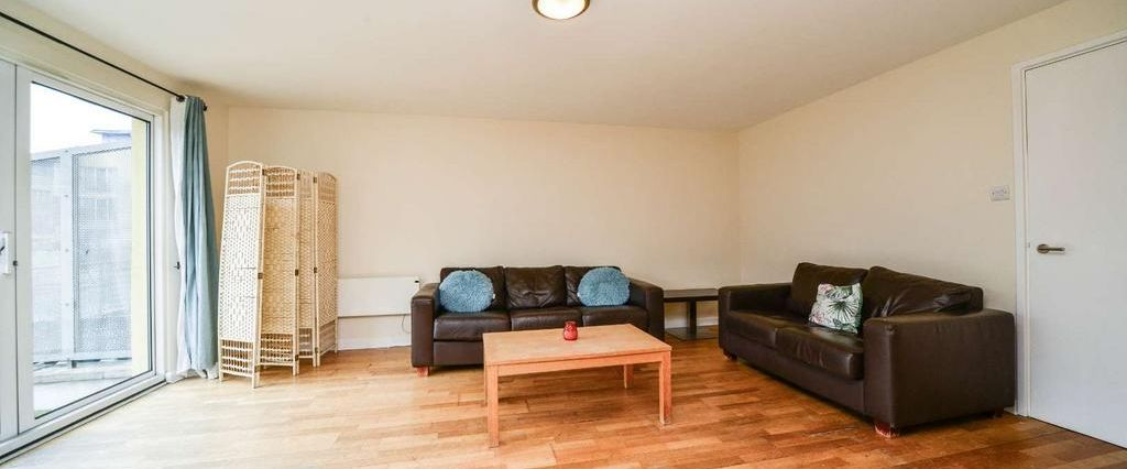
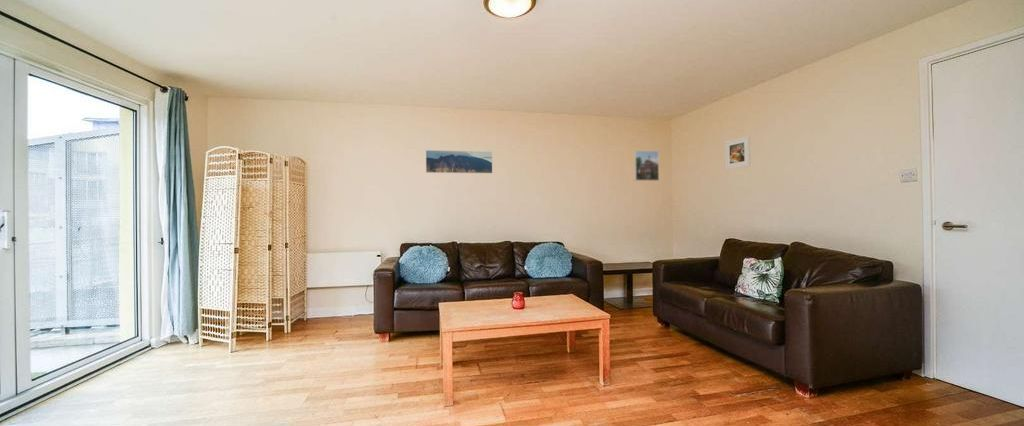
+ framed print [425,149,493,175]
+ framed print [724,135,751,170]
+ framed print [633,150,660,182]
